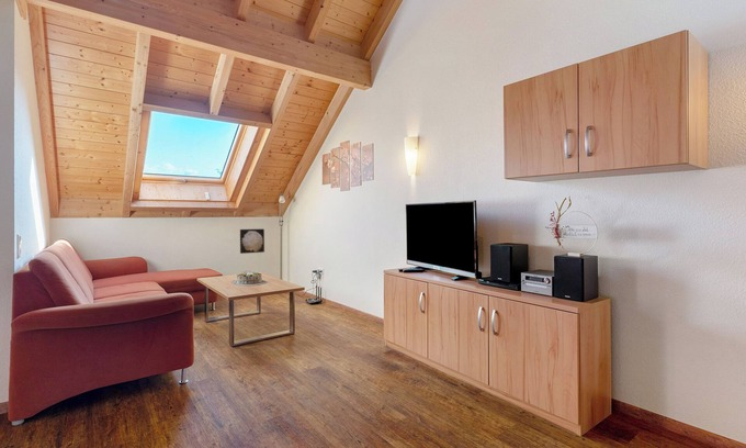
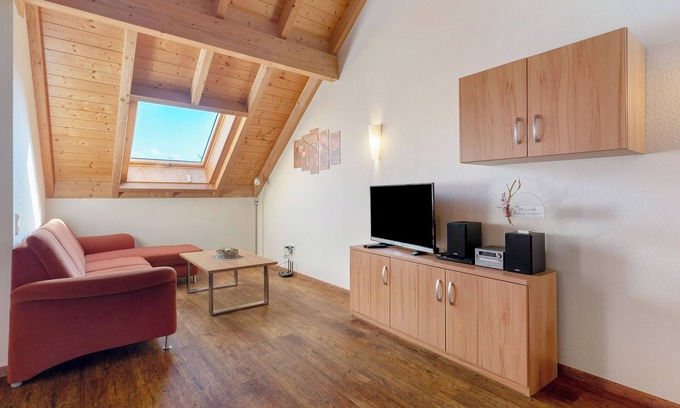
- wall art [239,228,265,255]
